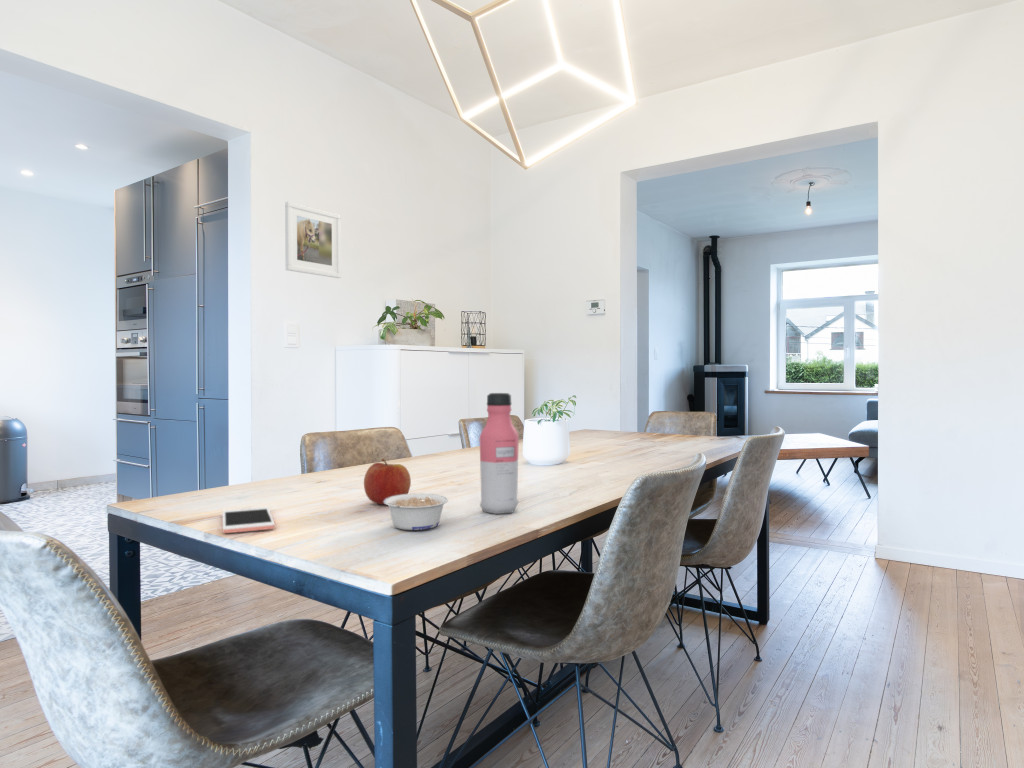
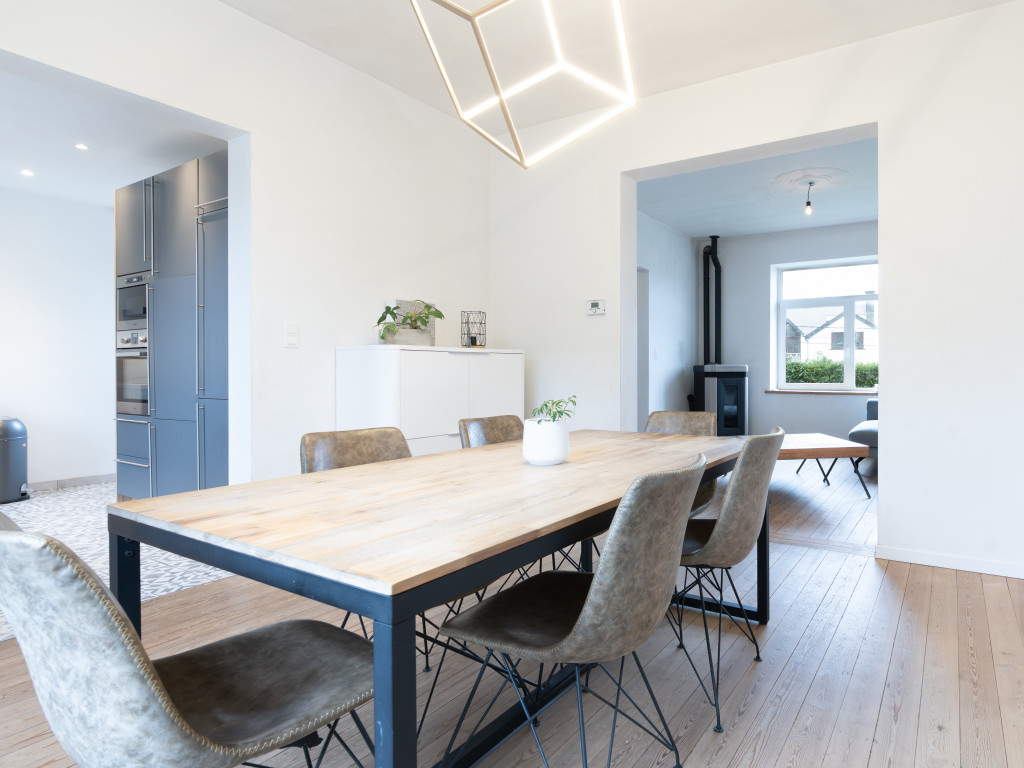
- water bottle [479,392,520,515]
- fruit [363,458,412,505]
- cell phone [222,506,276,534]
- legume [384,492,449,531]
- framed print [284,201,342,279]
